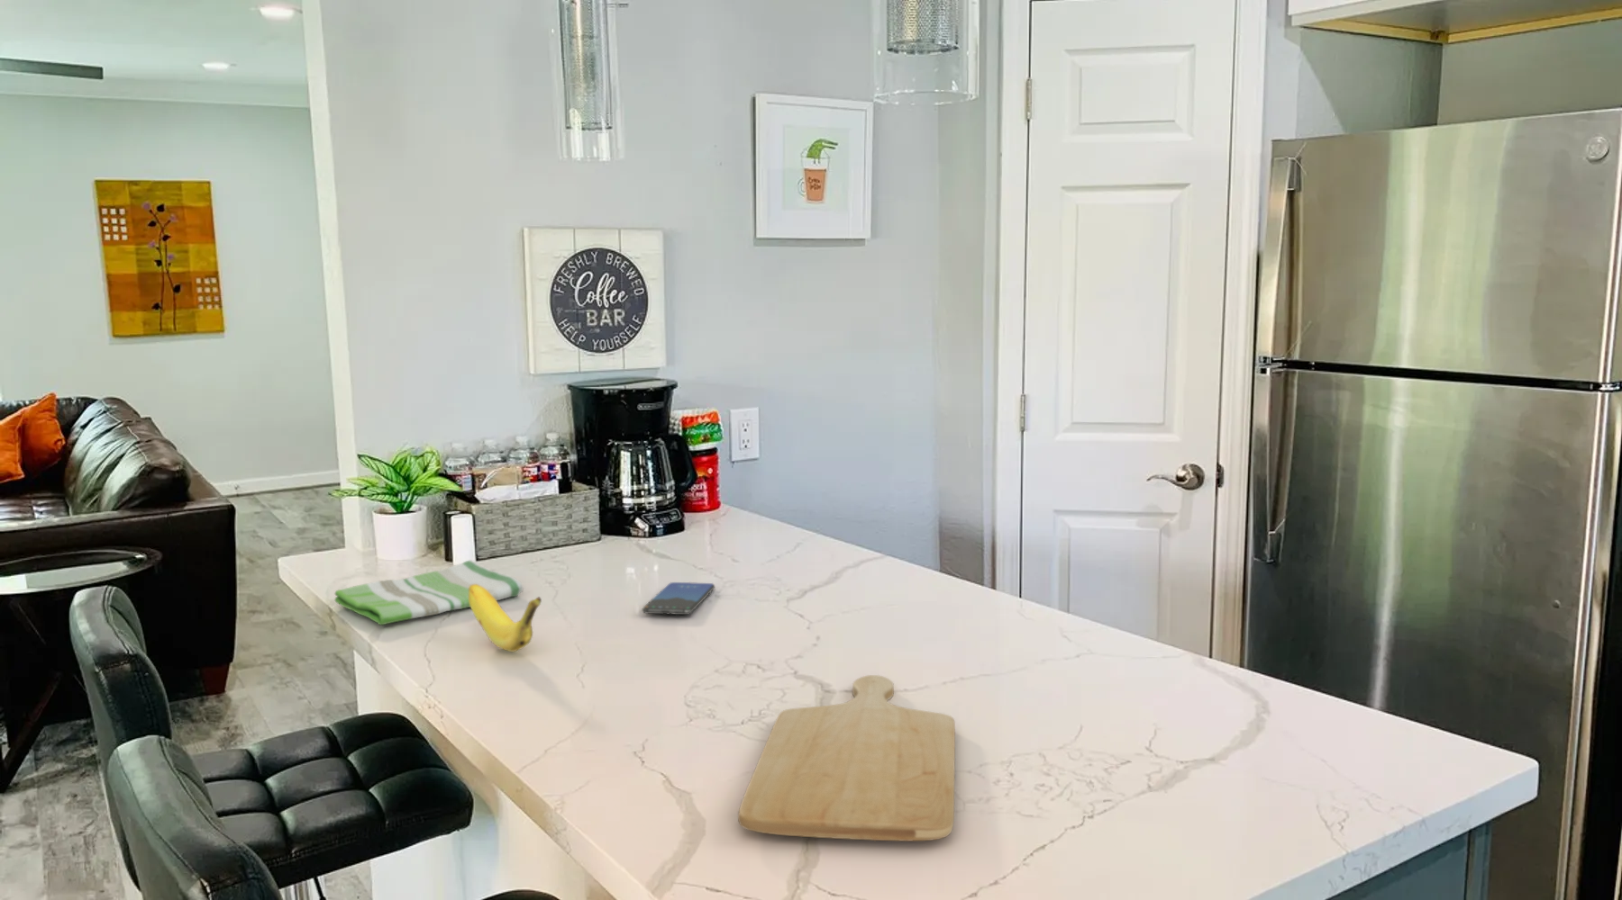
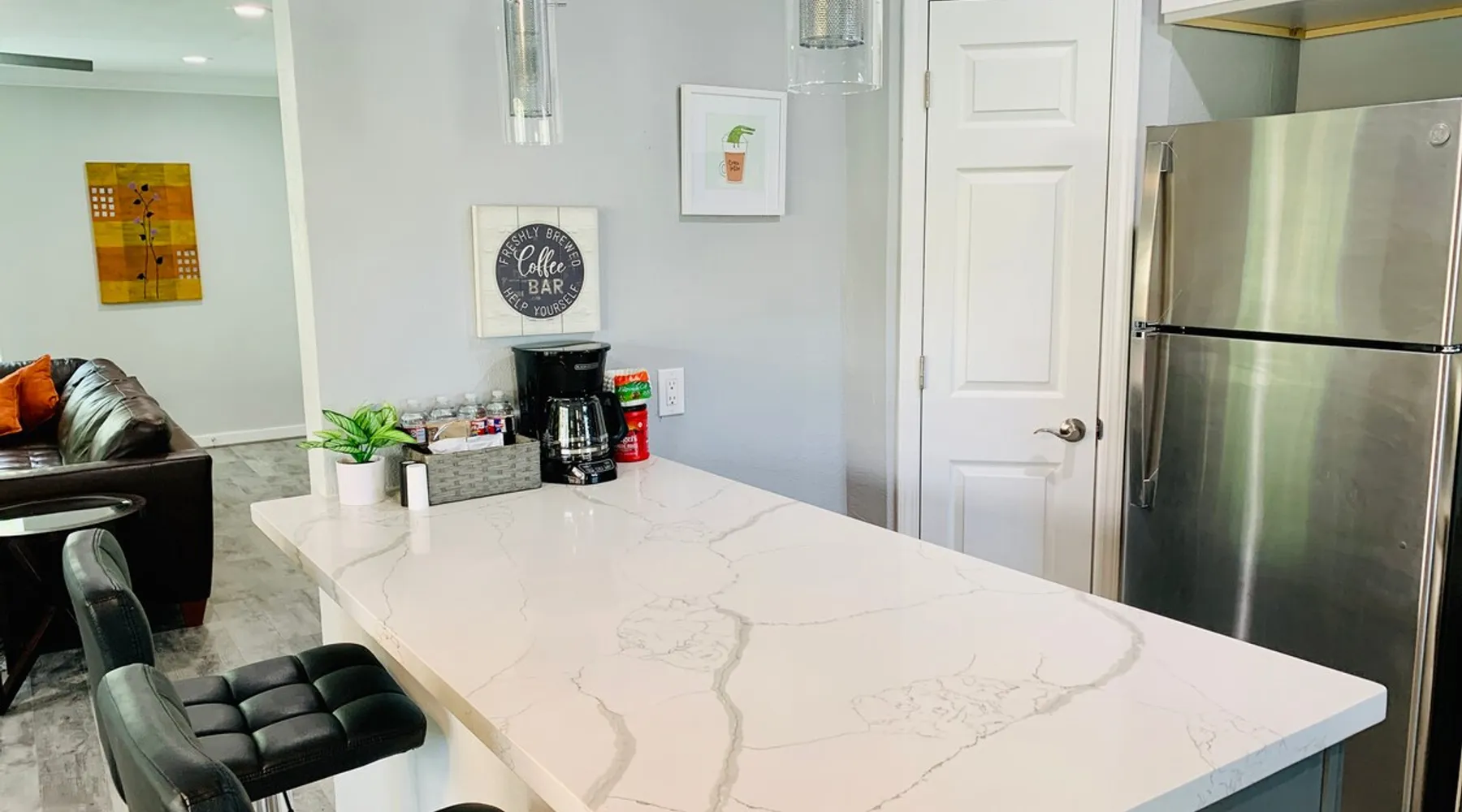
- banana [468,584,543,653]
- dish towel [334,559,524,625]
- smartphone [640,582,716,615]
- chopping board [737,674,956,842]
